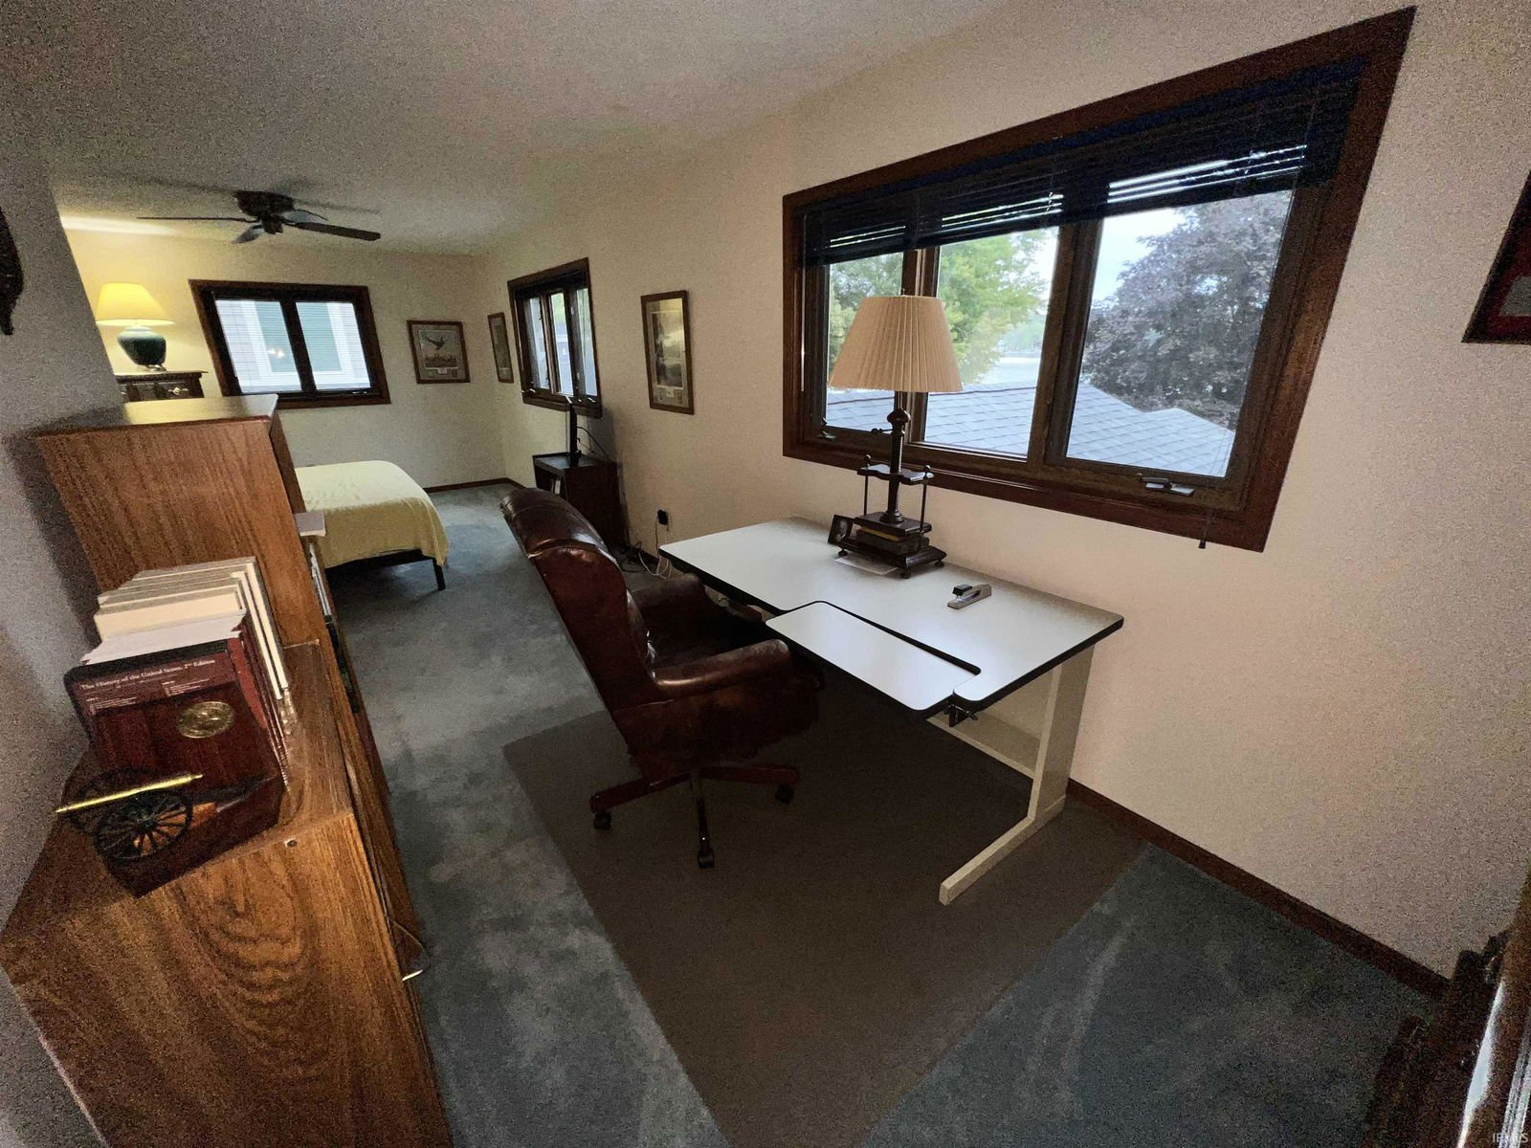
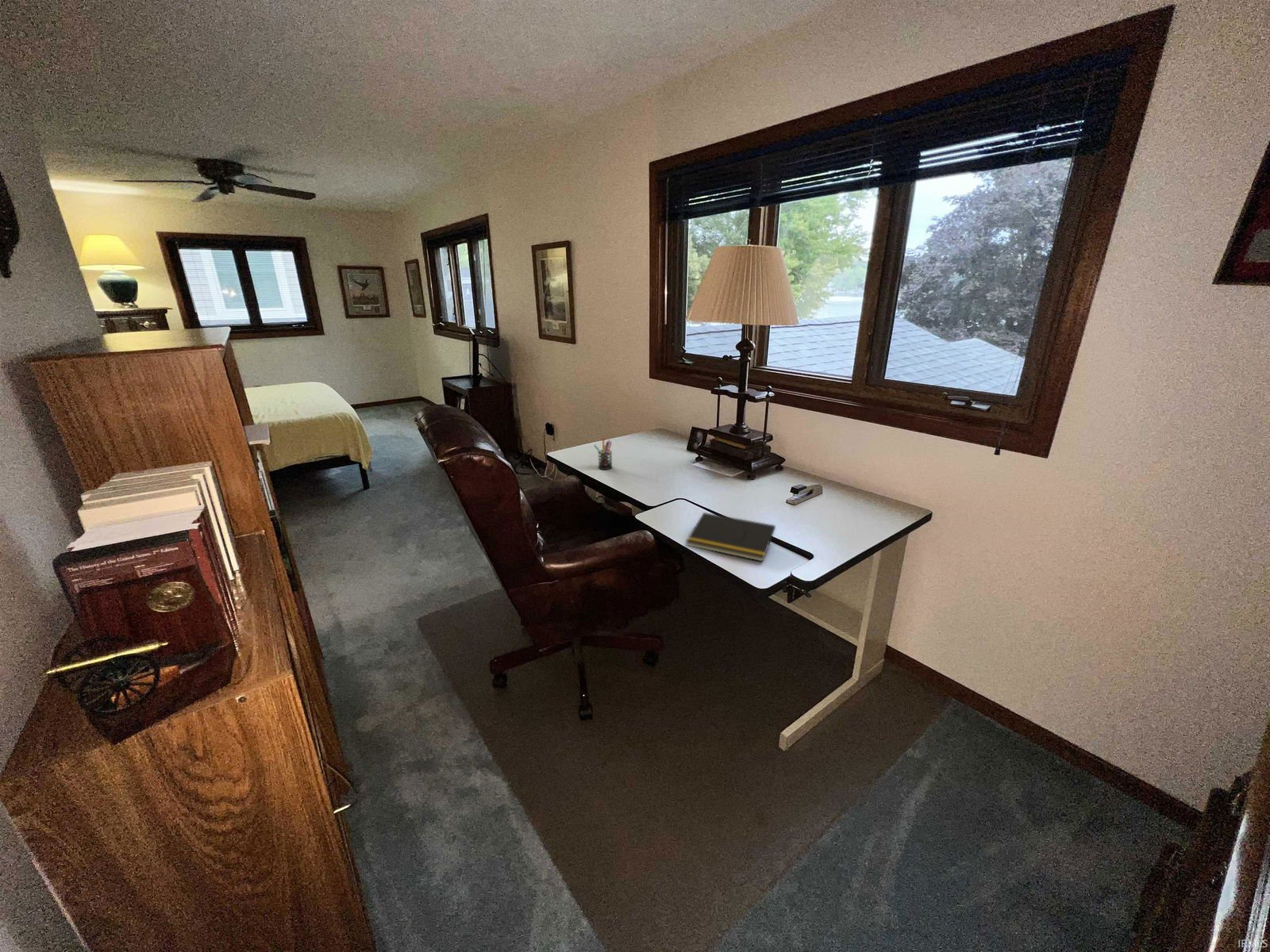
+ notepad [685,512,776,562]
+ pen holder [593,437,613,470]
